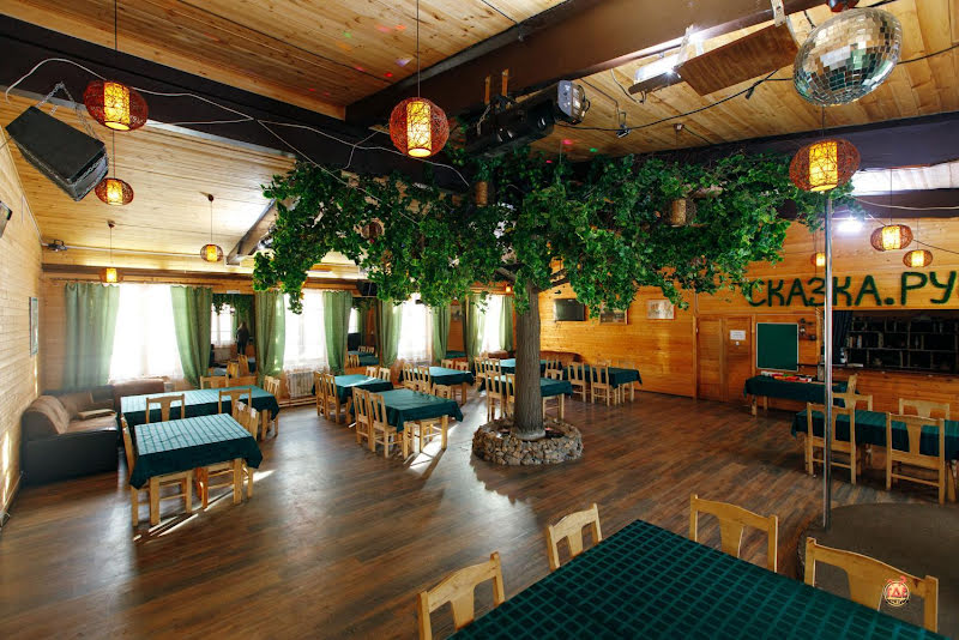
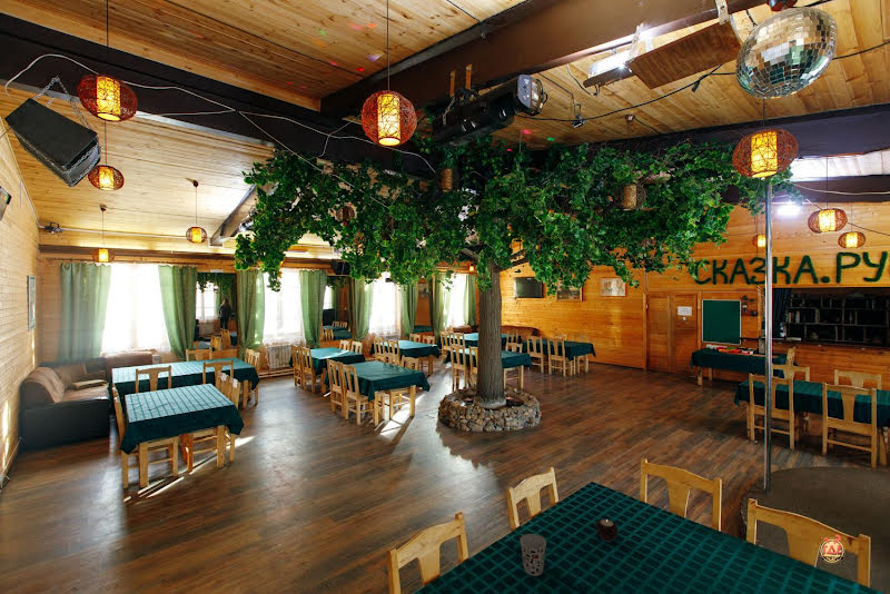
+ cup [520,533,547,577]
+ candle [594,518,620,543]
